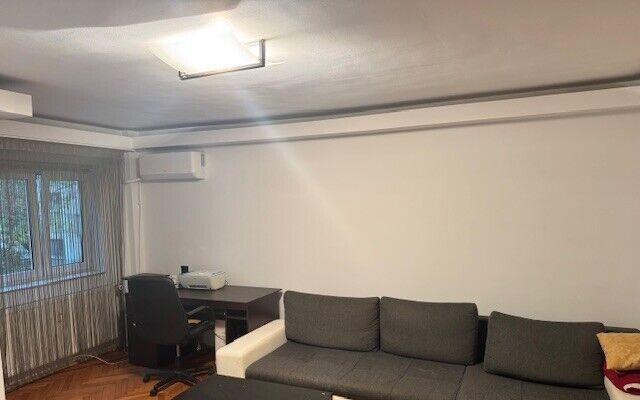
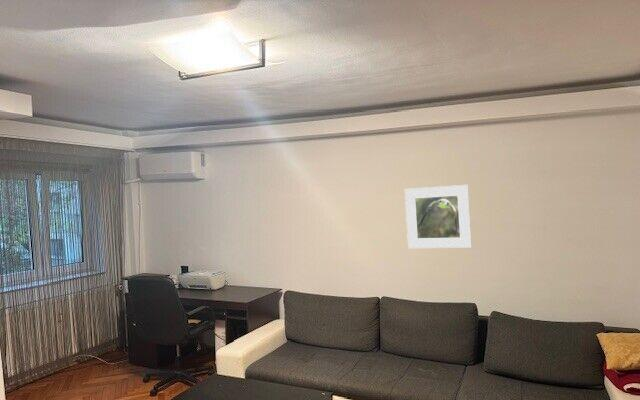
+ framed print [404,184,473,249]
